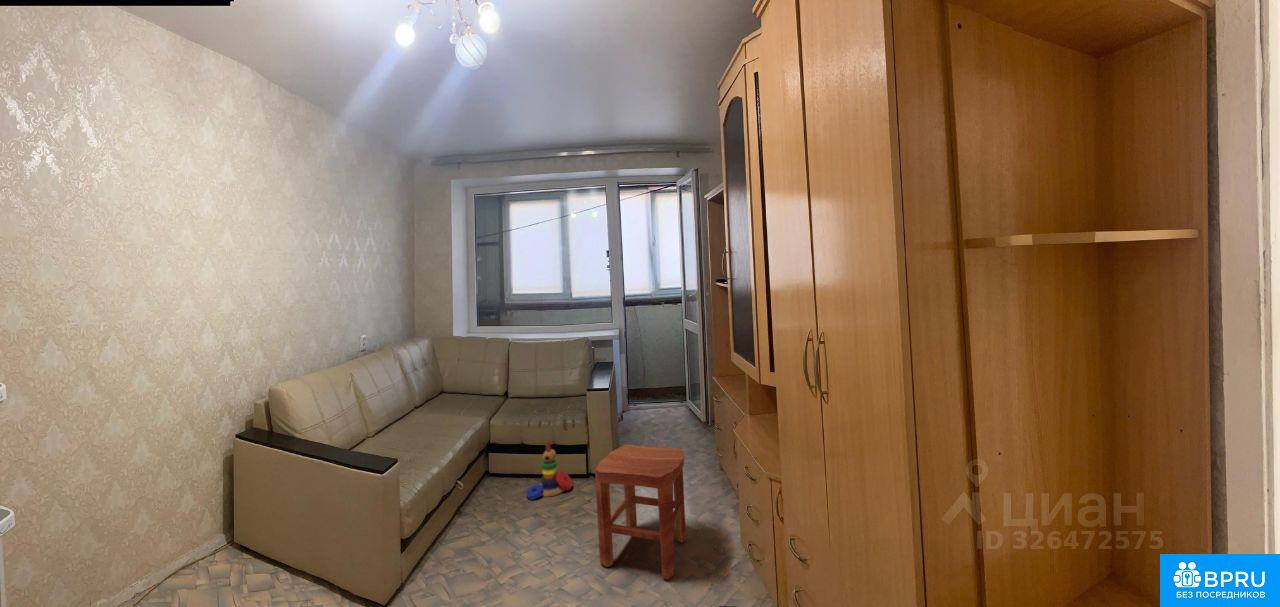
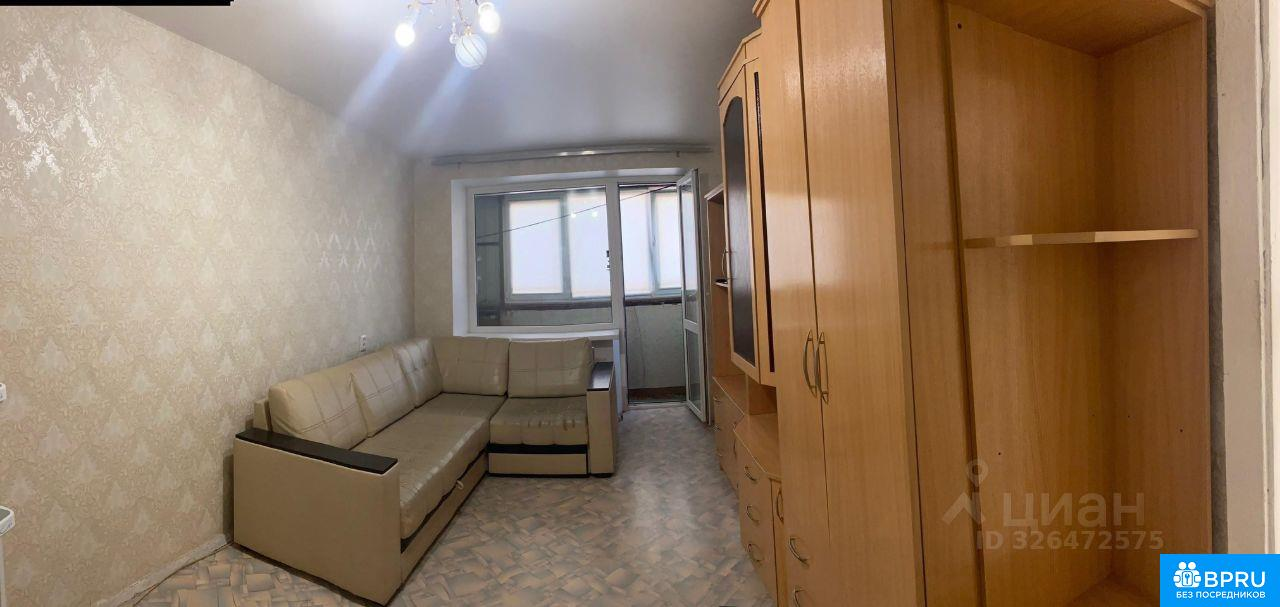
- stool [594,444,687,580]
- stacking toy [525,440,573,501]
